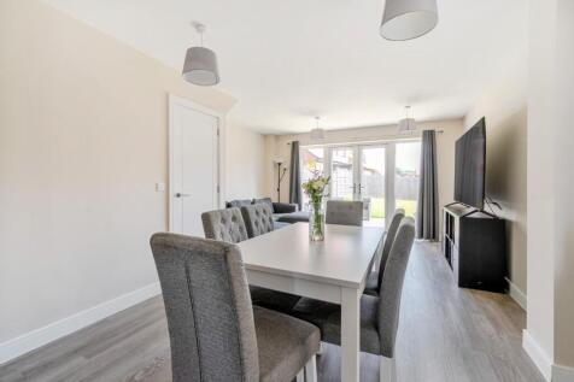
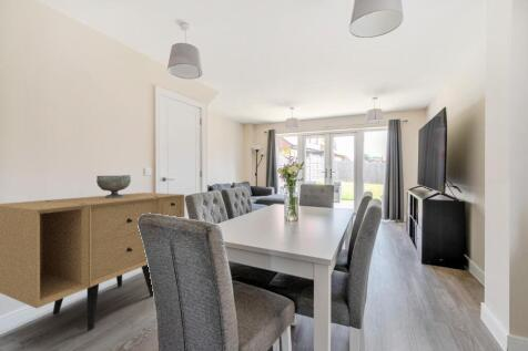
+ decorative bowl [95,174,132,198]
+ sideboard [0,192,185,331]
